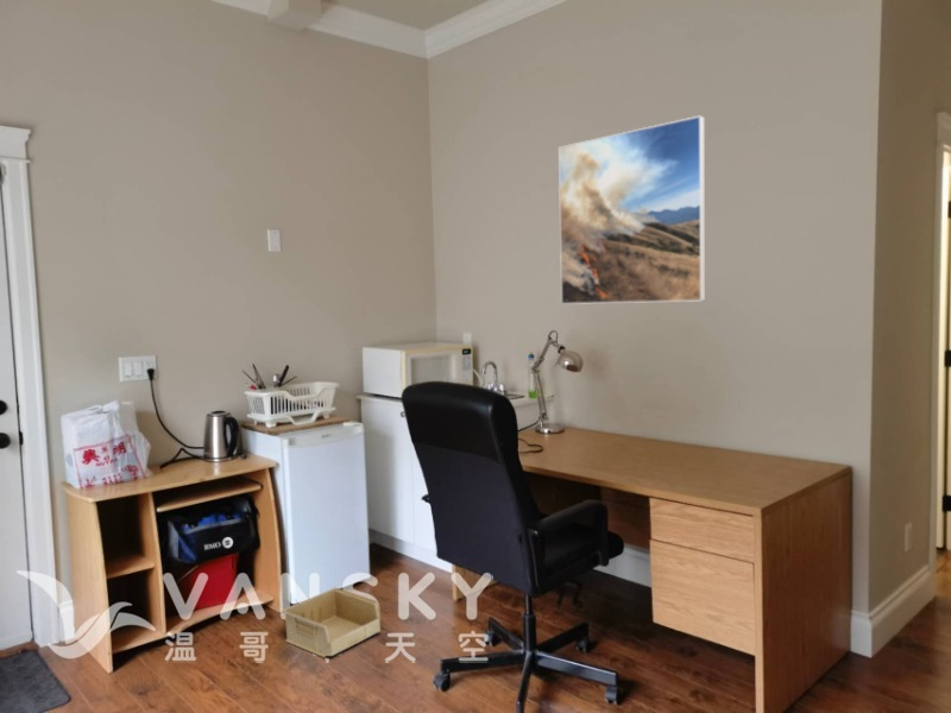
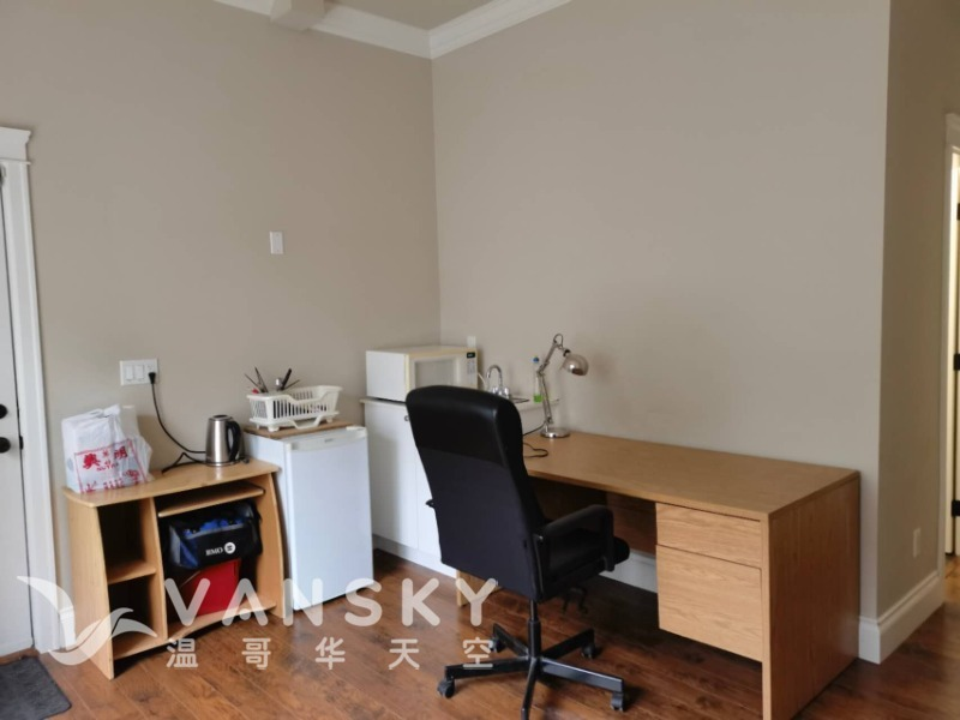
- storage bin [281,586,382,658]
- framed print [558,114,706,305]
